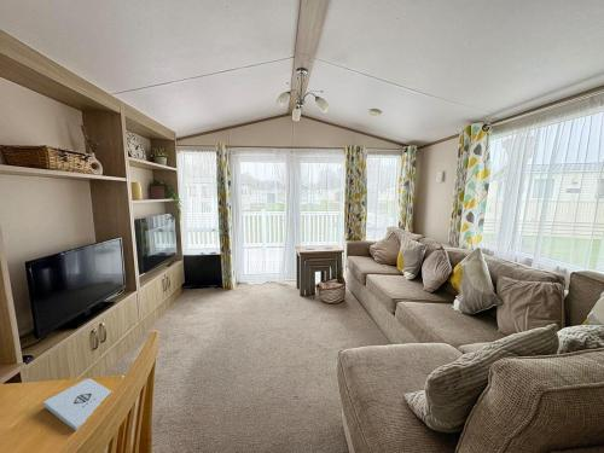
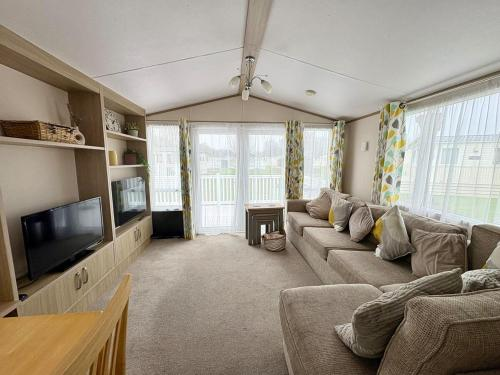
- notepad [42,378,112,431]
